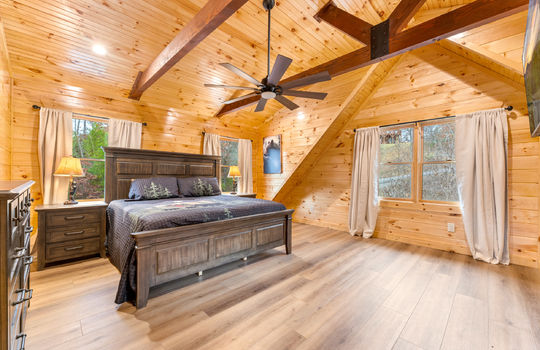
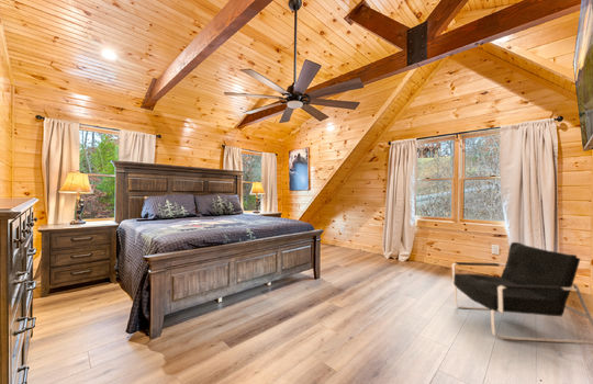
+ armchair [451,241,593,345]
